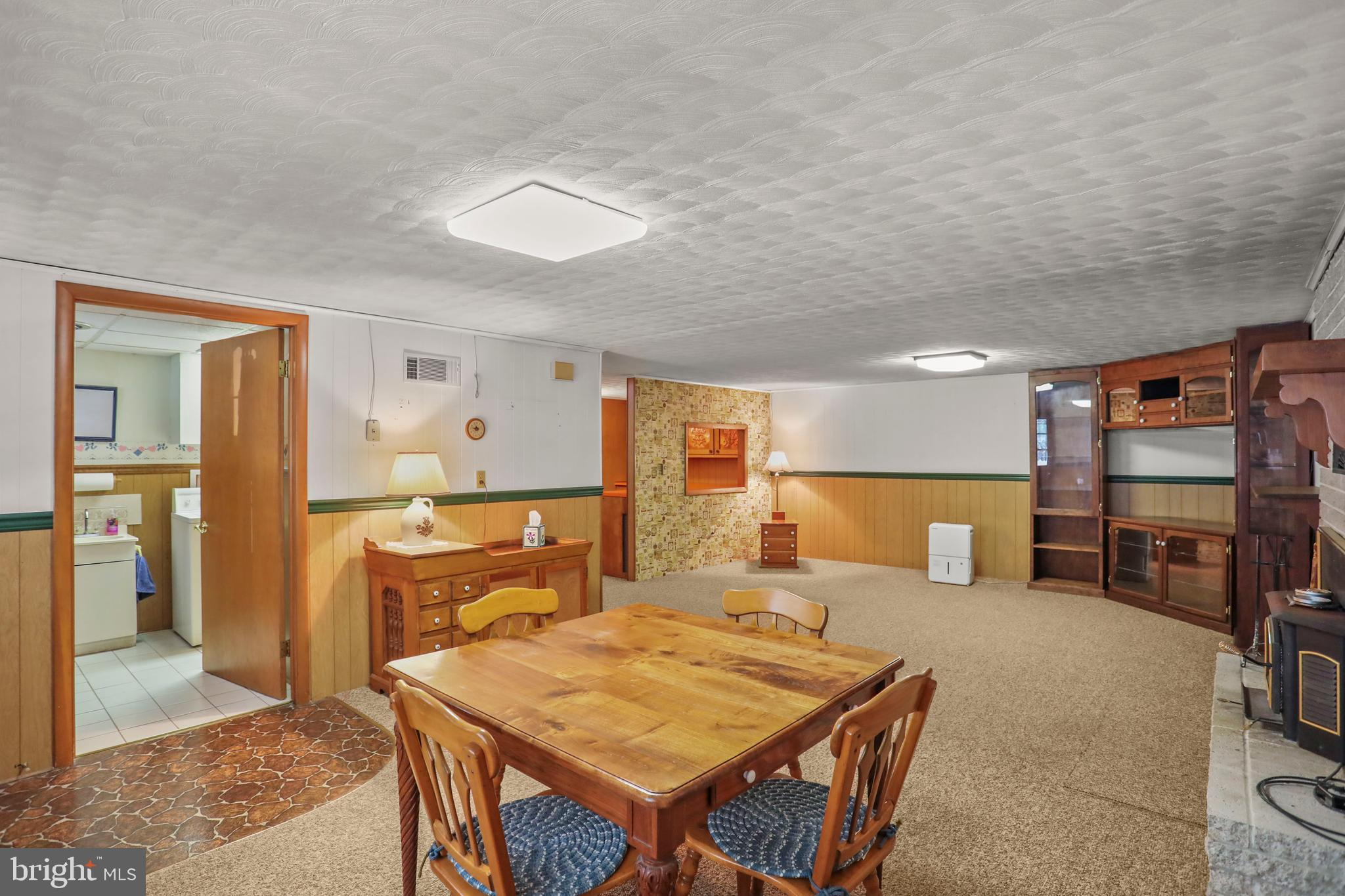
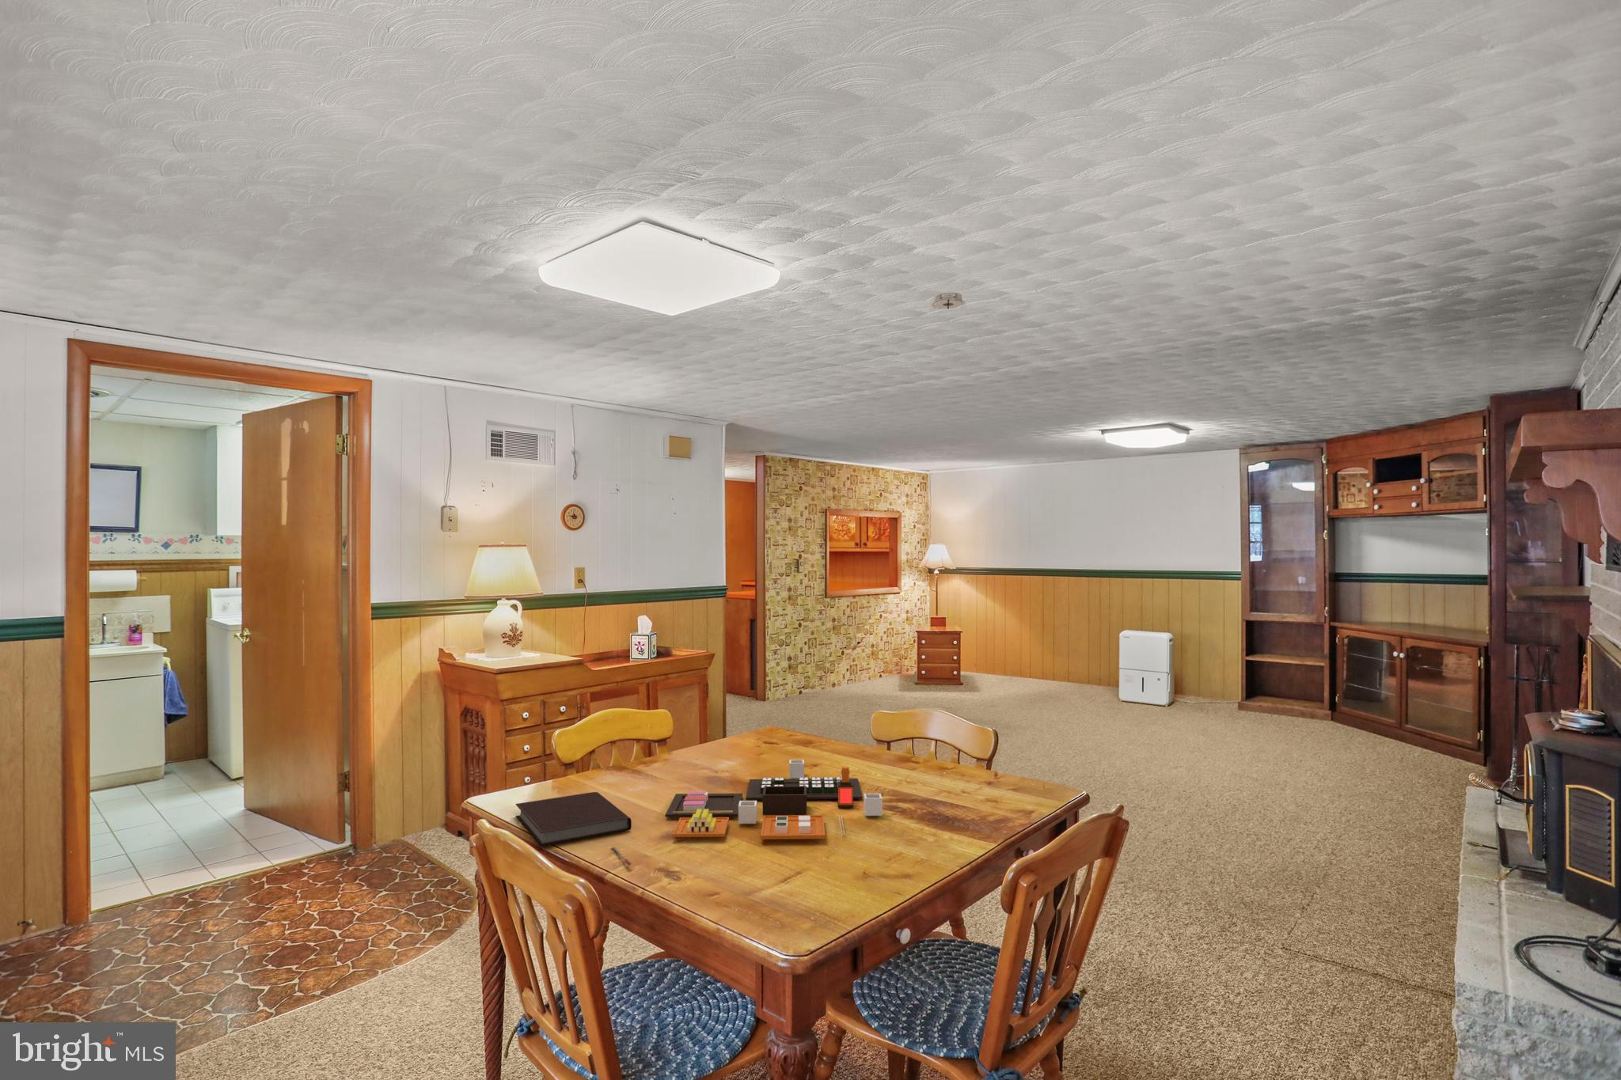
+ toy food set [664,758,883,840]
+ smoke detector [930,292,965,311]
+ notebook [515,791,633,847]
+ pen [611,846,633,867]
